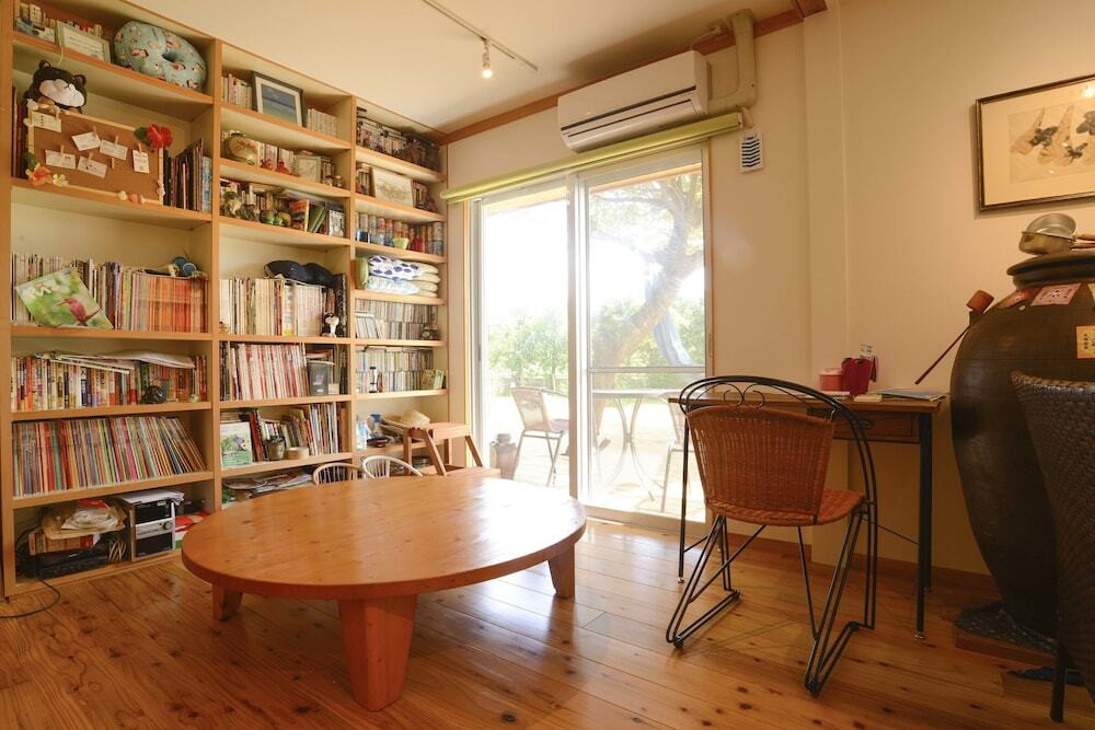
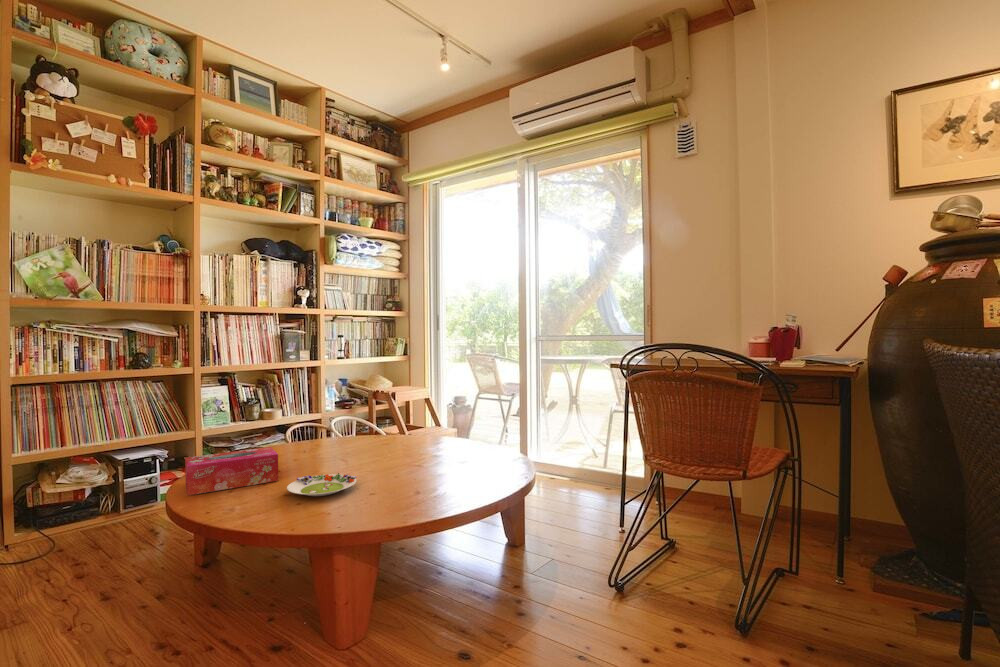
+ salad plate [286,472,357,497]
+ tissue box [184,446,279,496]
